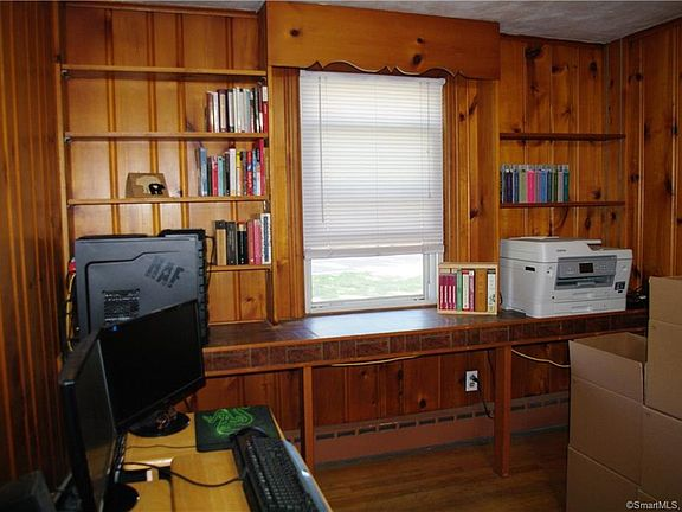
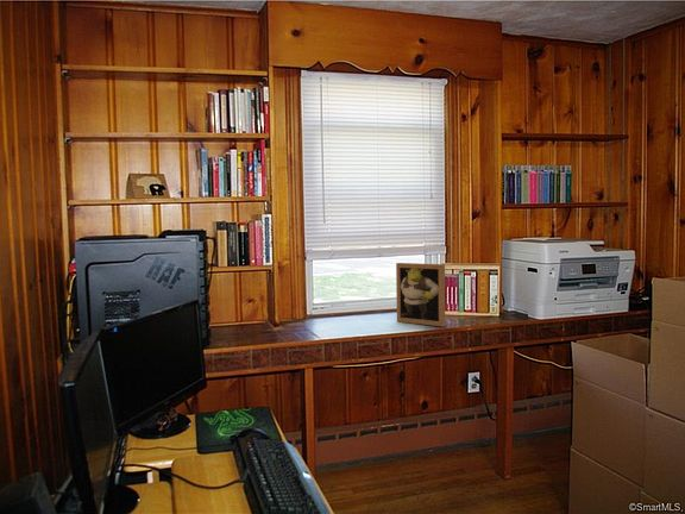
+ picture frame [395,262,446,327]
